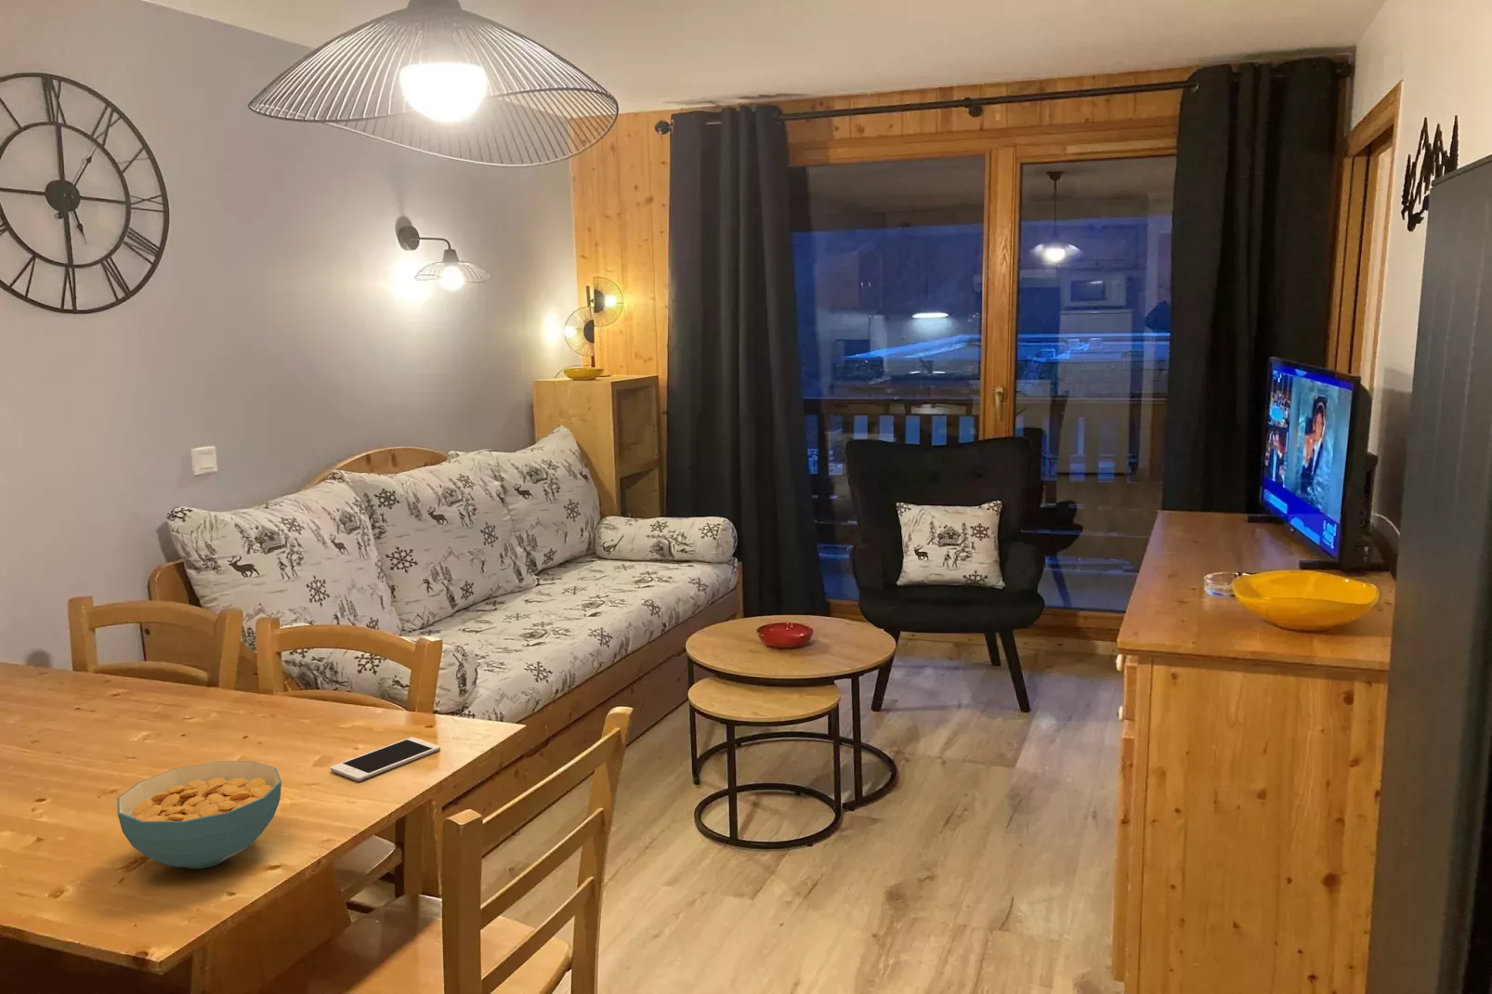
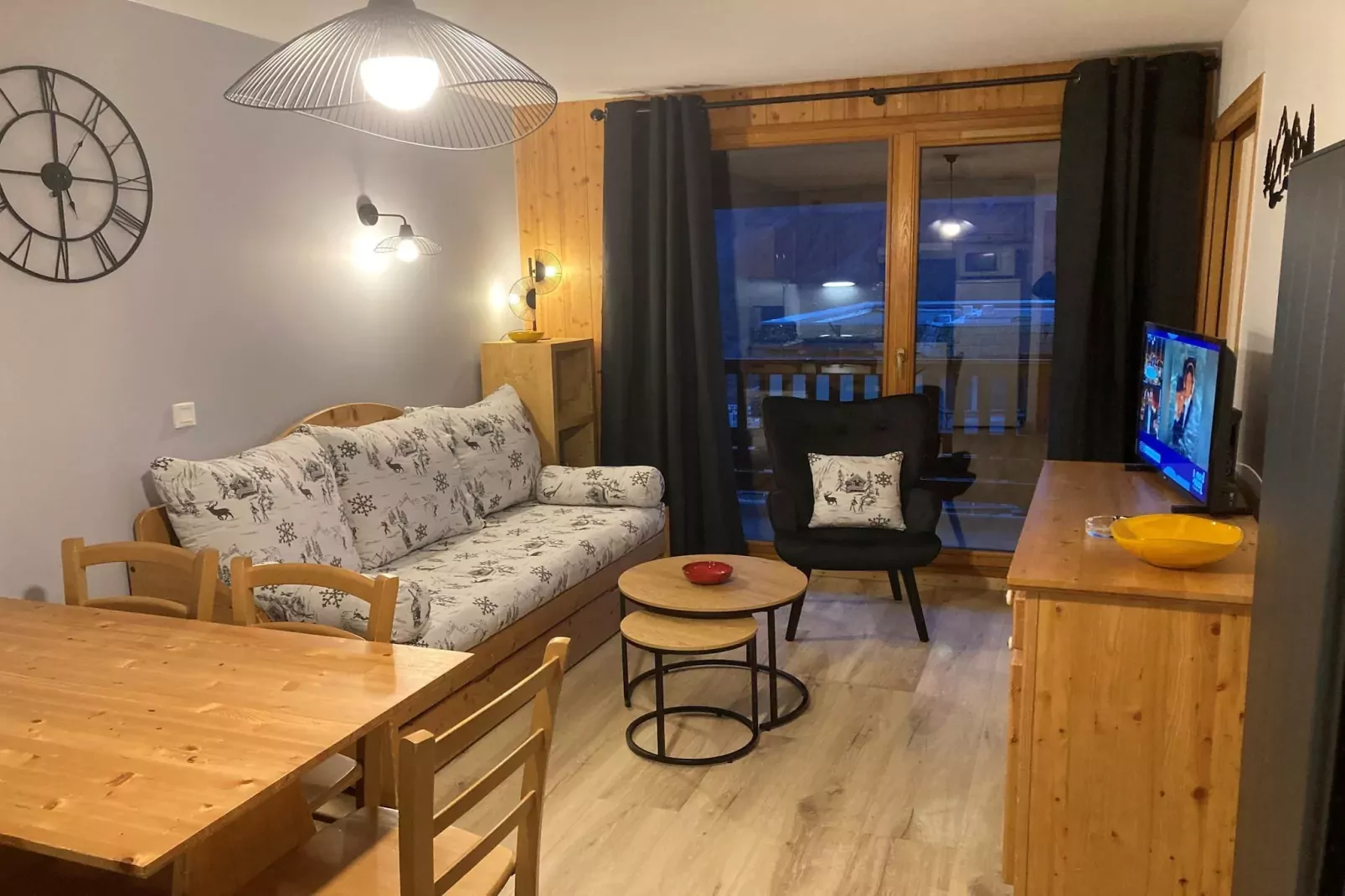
- cell phone [329,737,441,782]
- cereal bowl [116,760,283,870]
